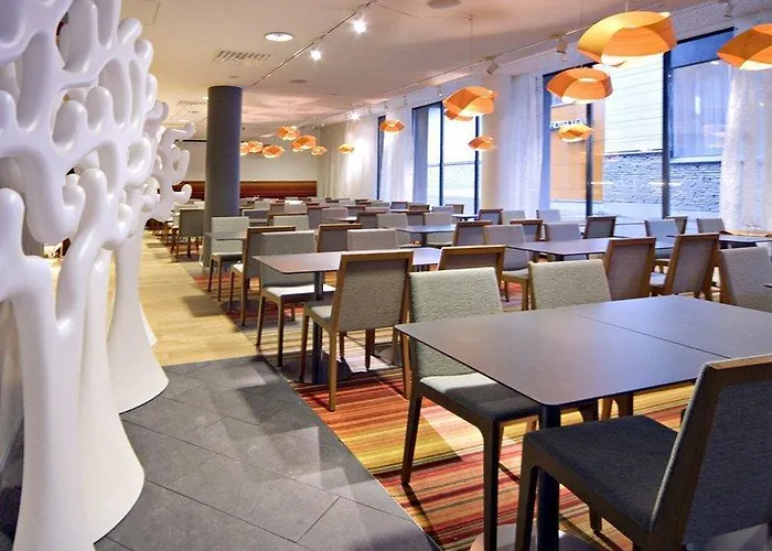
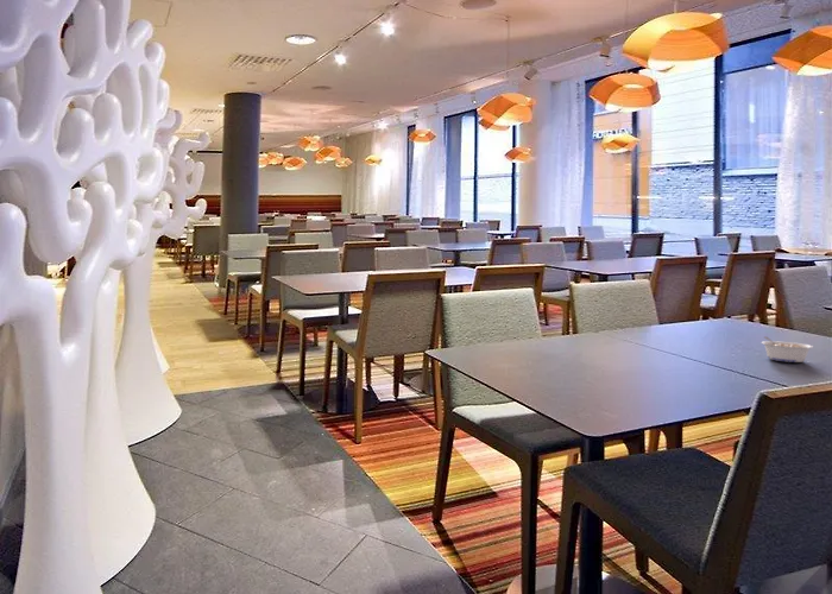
+ legume [759,335,814,364]
